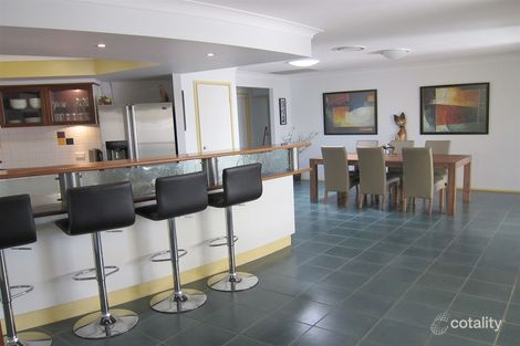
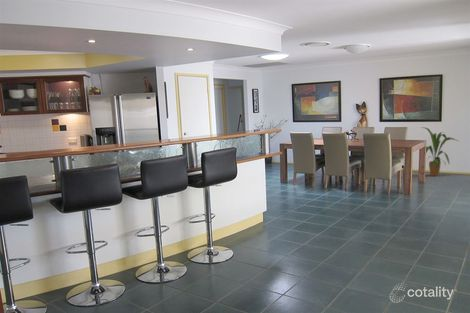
+ house plant [420,126,459,177]
